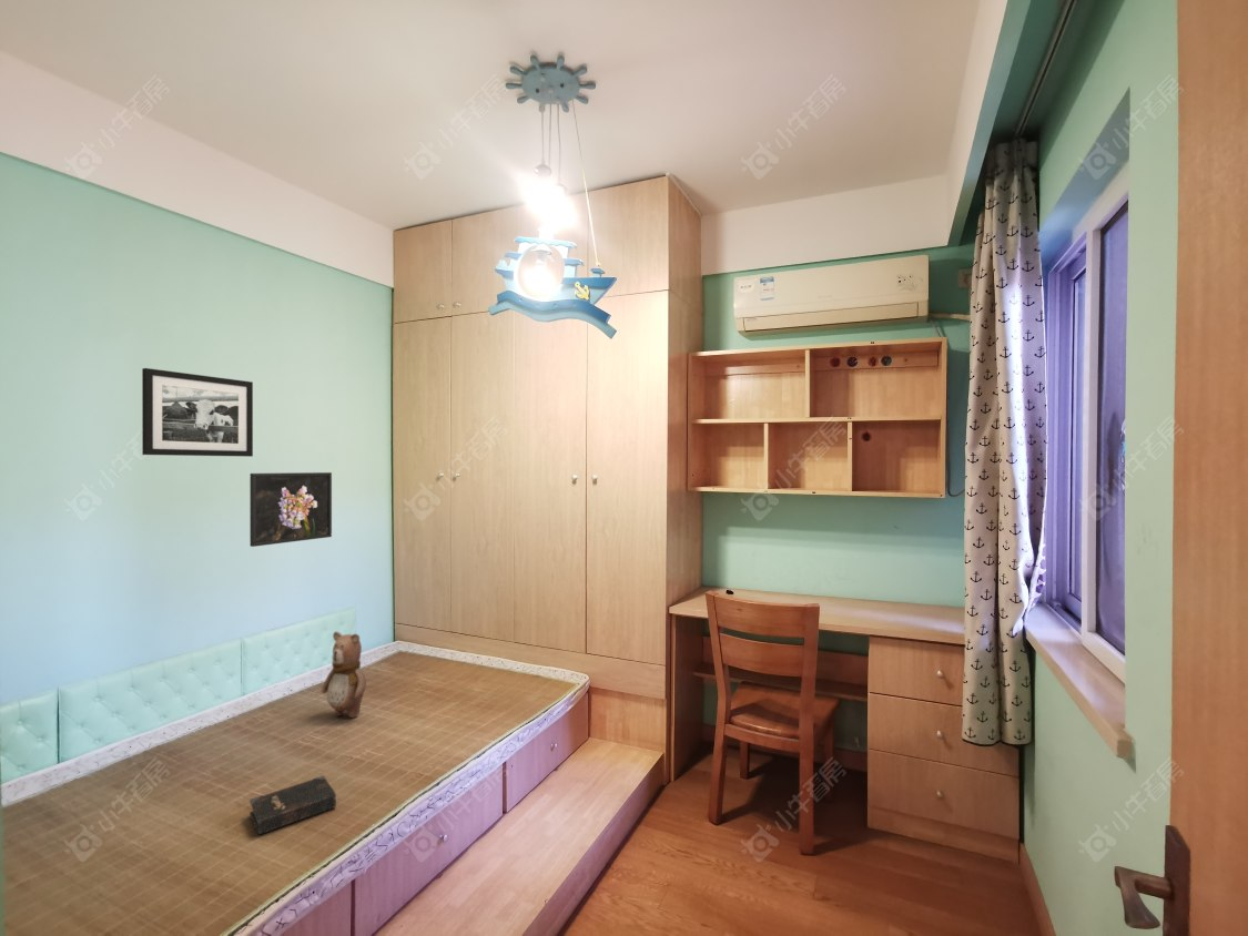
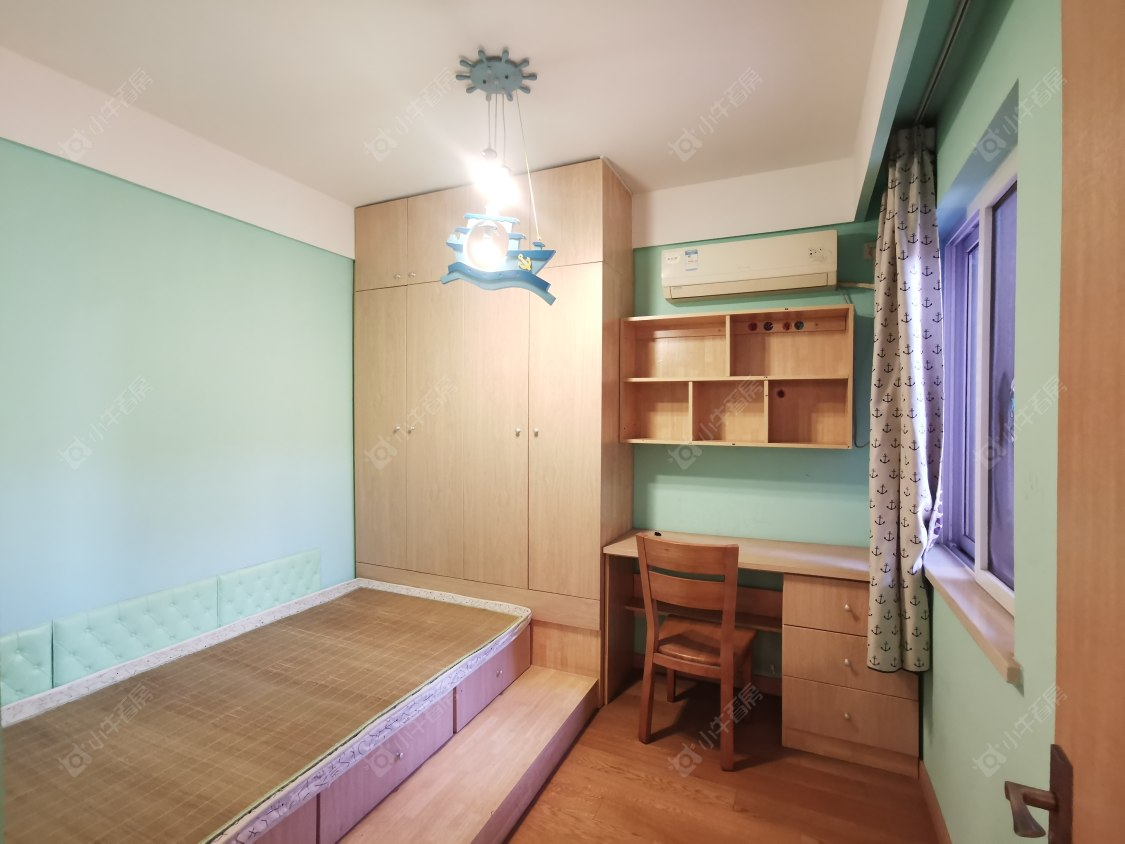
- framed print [248,471,333,548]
- picture frame [141,367,254,458]
- hardback book [248,774,337,836]
- teddy bear [321,631,367,719]
